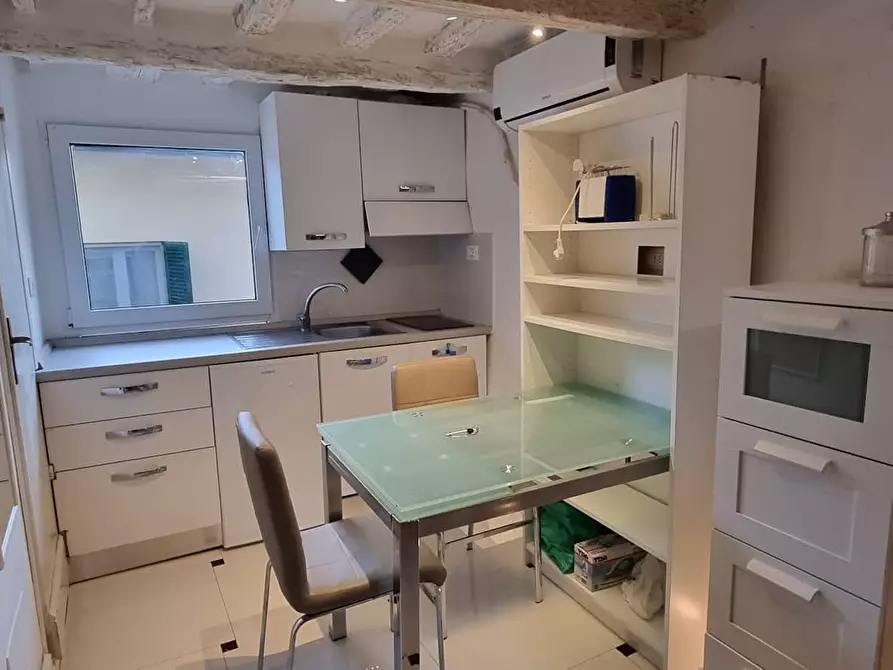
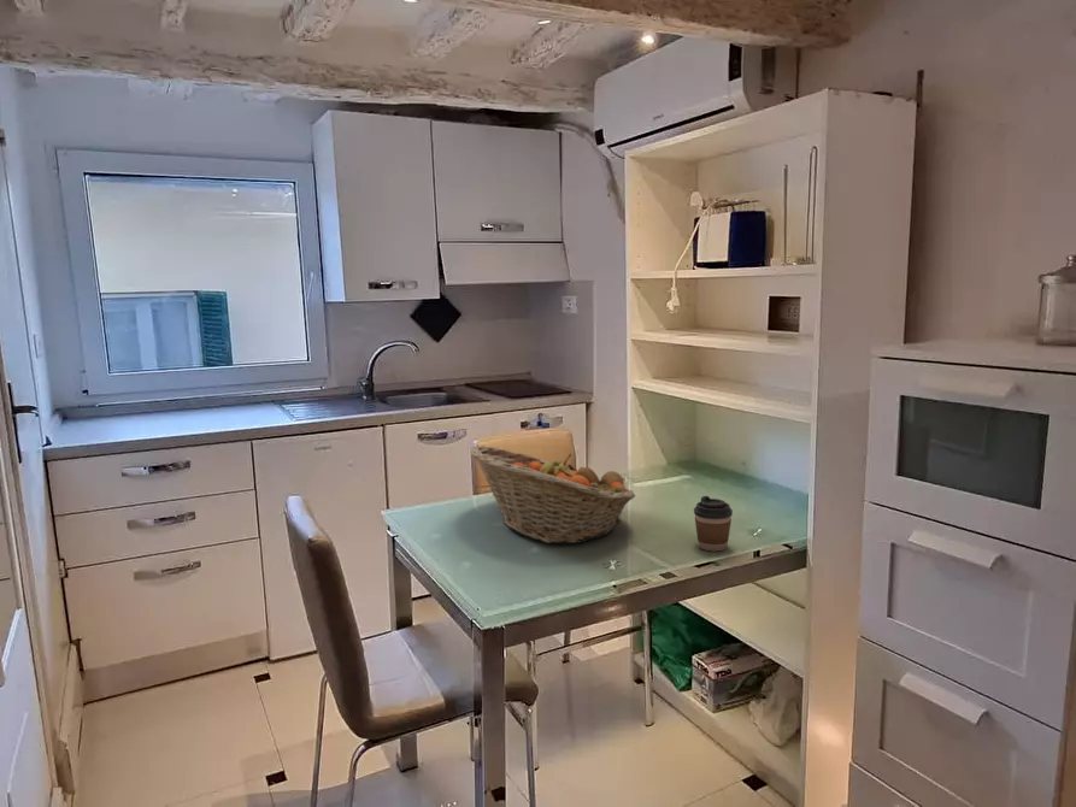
+ coffee cup [693,495,734,552]
+ fruit basket [469,446,636,544]
